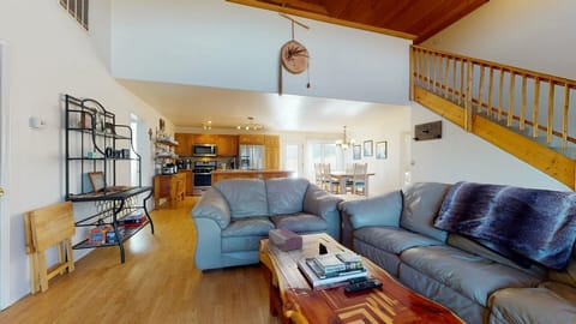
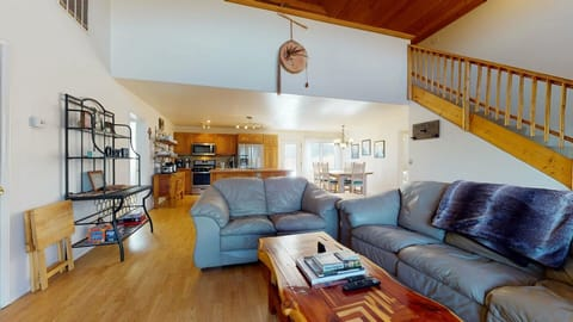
- tissue box [268,227,304,253]
